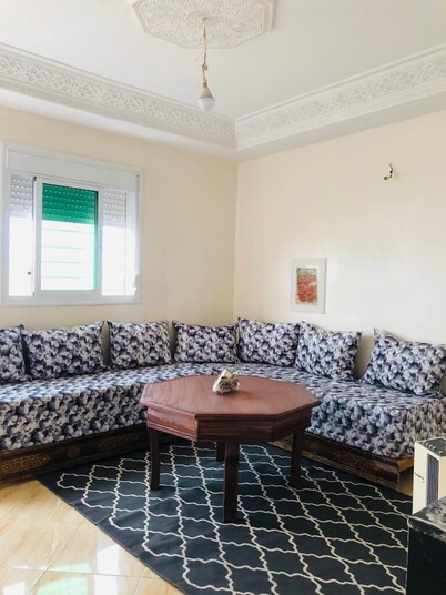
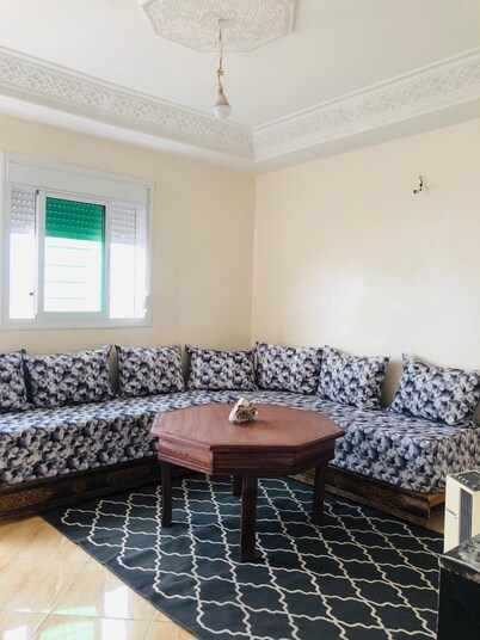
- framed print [288,256,328,315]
